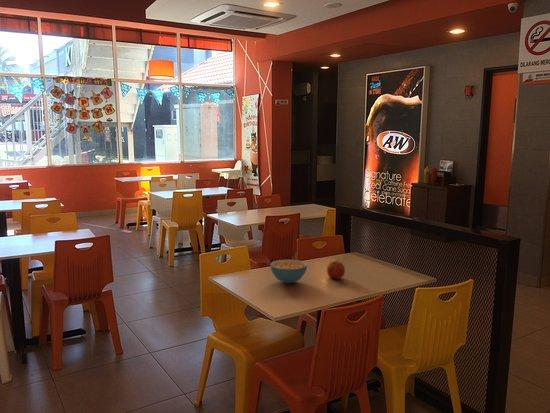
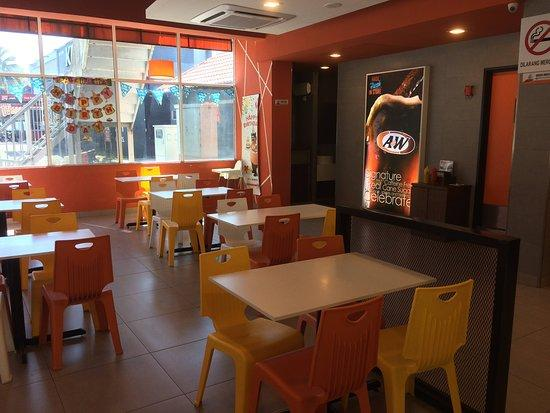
- fruit [326,260,346,280]
- cereal bowl [269,259,308,284]
